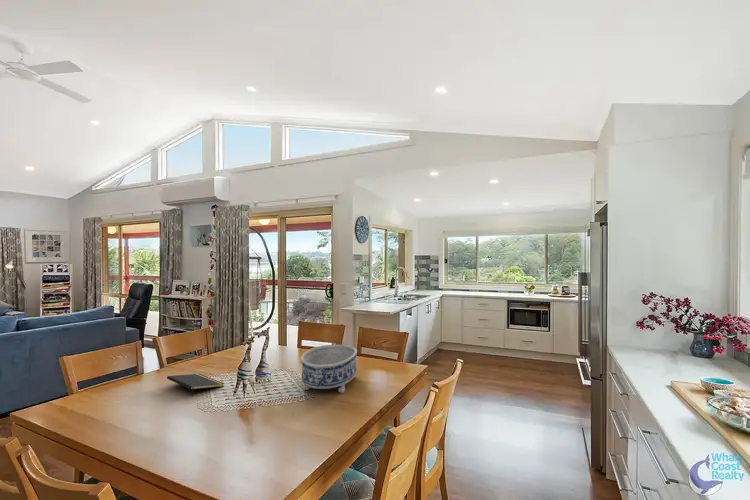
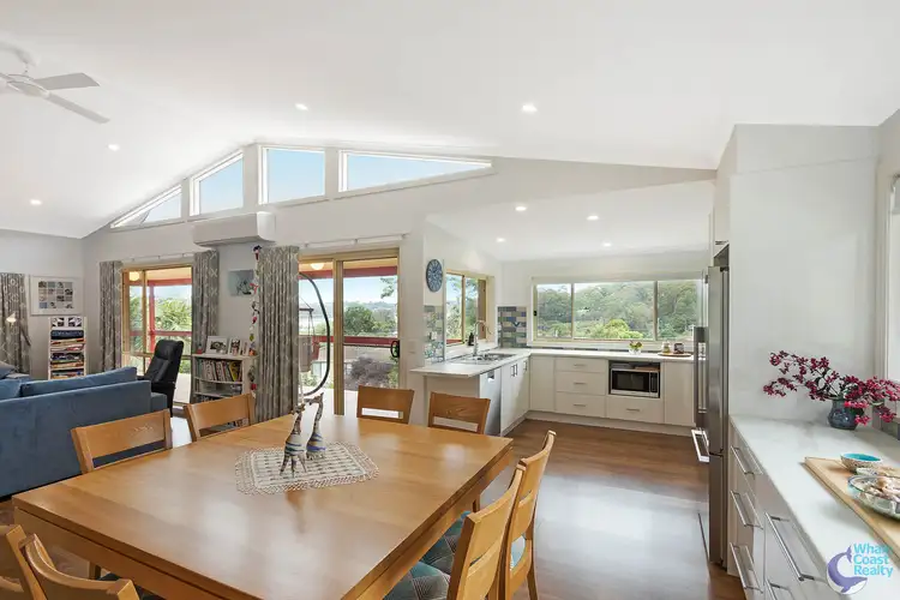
- notepad [166,373,225,398]
- decorative bowl [300,344,358,394]
